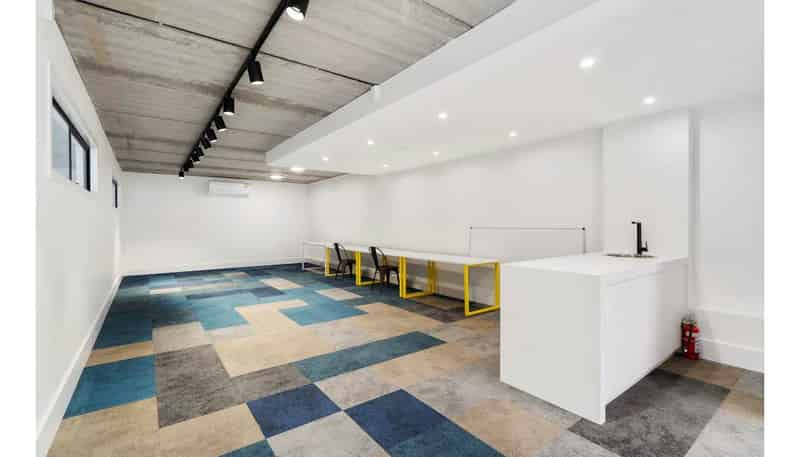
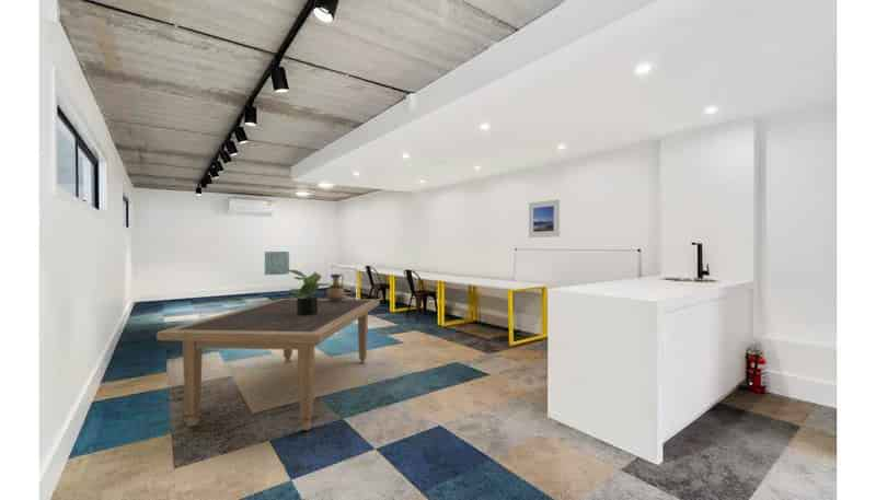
+ wall art [264,251,290,276]
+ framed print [528,198,561,239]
+ potted plant [286,268,332,315]
+ dining table [155,298,381,431]
+ ceramic jug [325,272,346,302]
